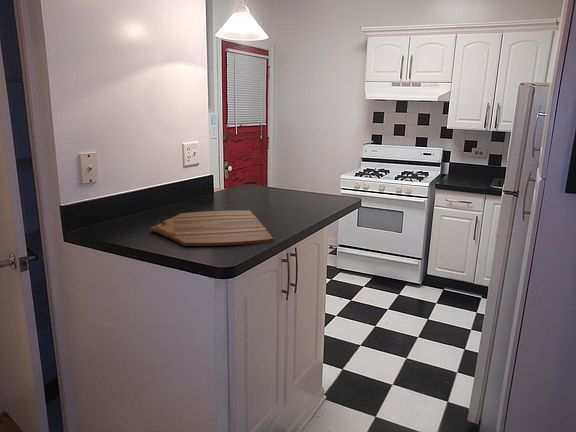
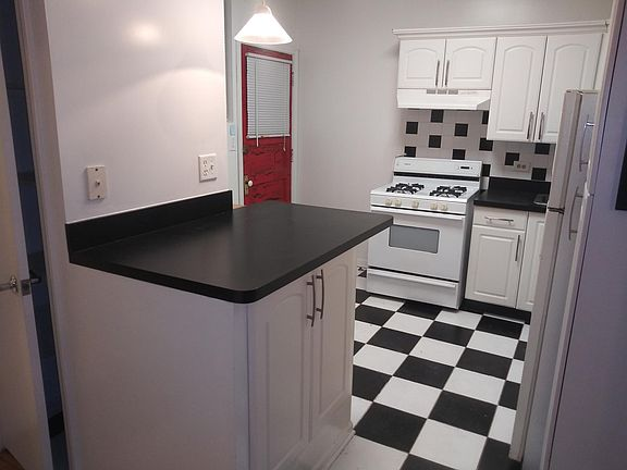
- cutting board [150,210,275,247]
